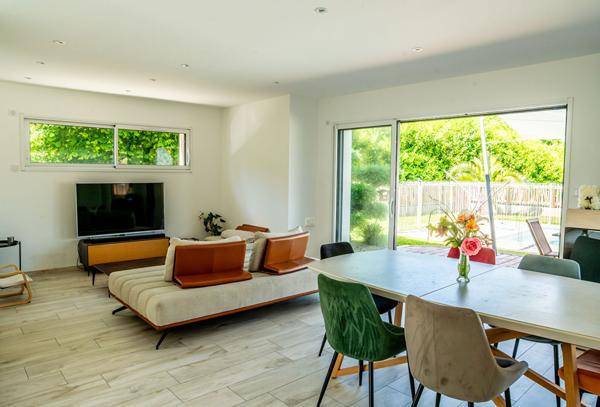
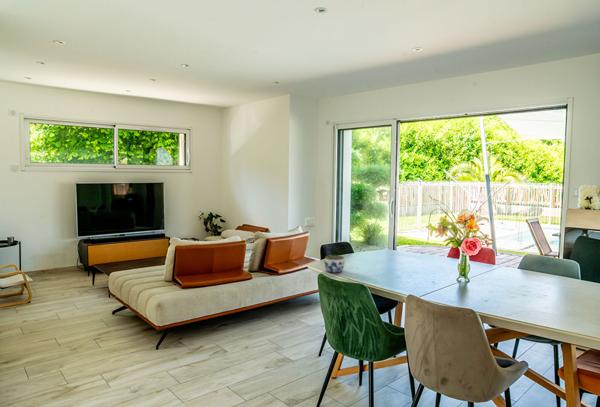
+ jar [323,254,346,274]
